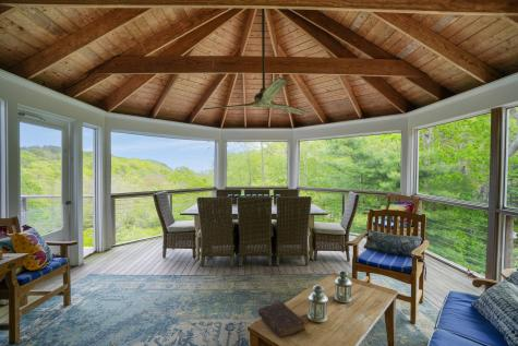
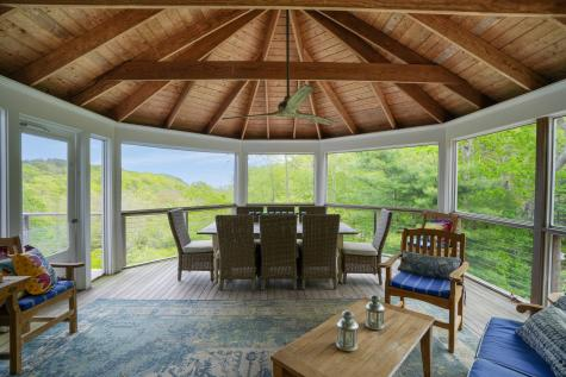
- book [257,301,306,339]
